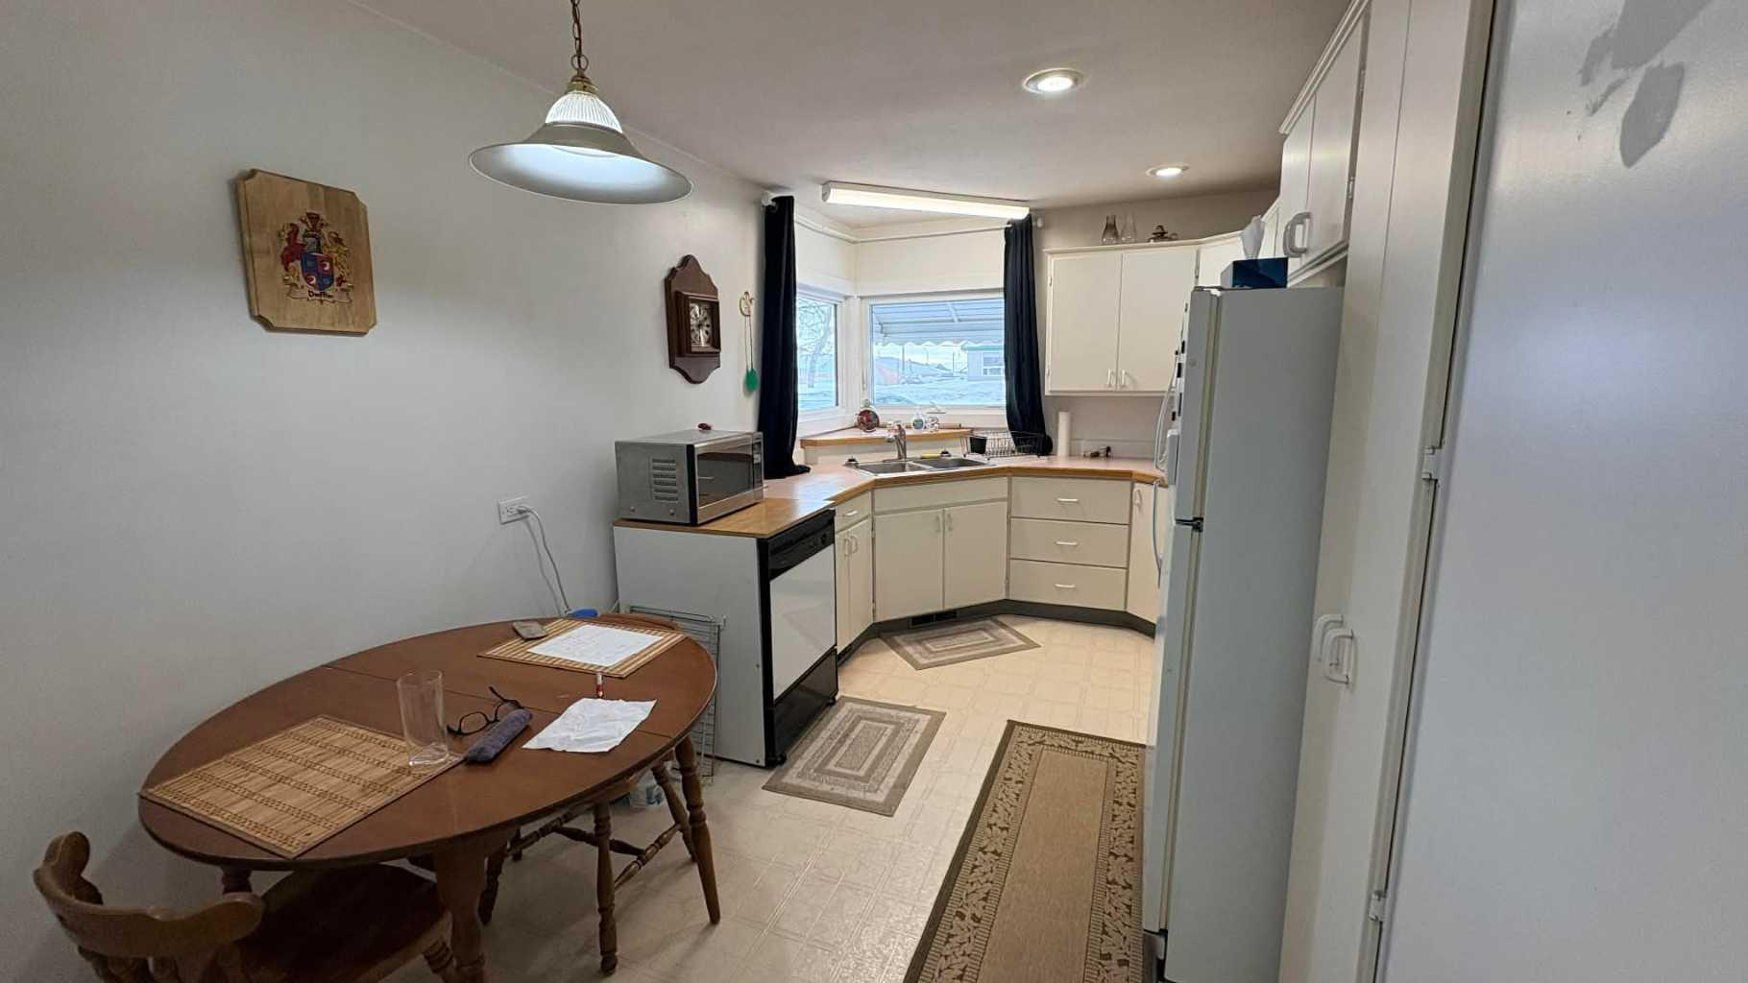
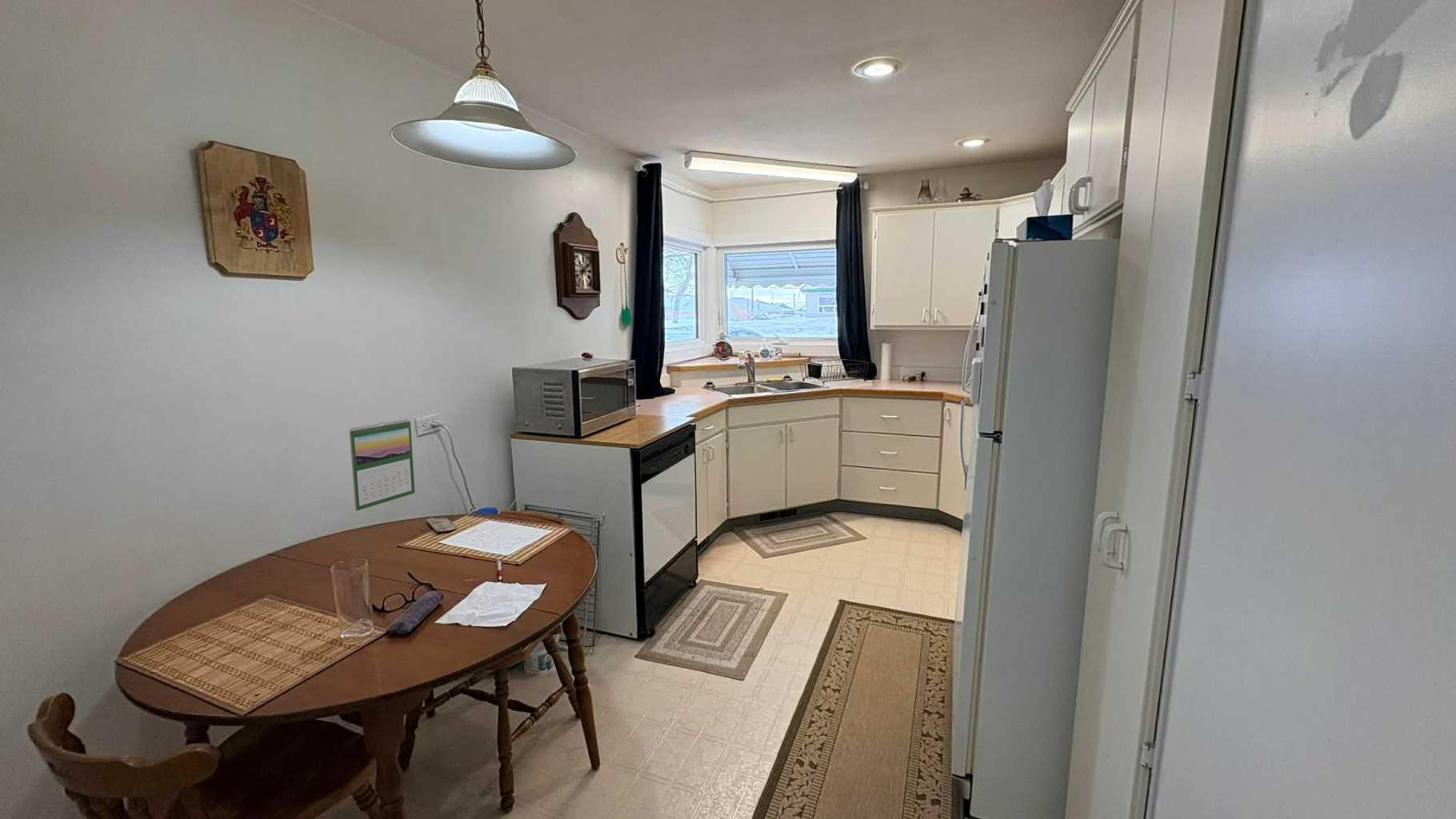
+ calendar [349,418,416,512]
